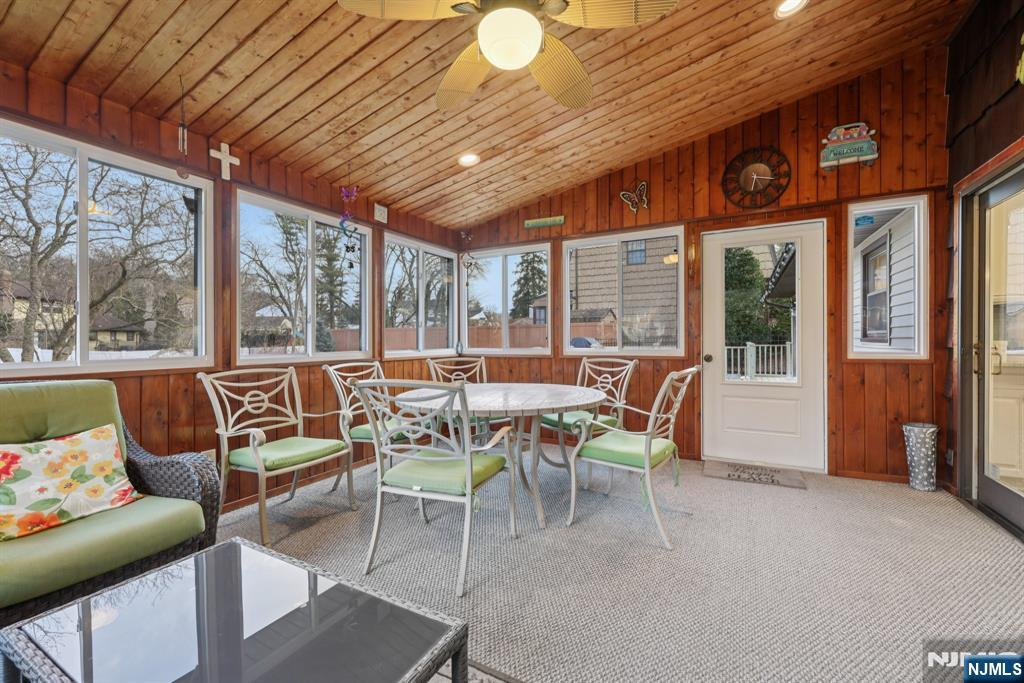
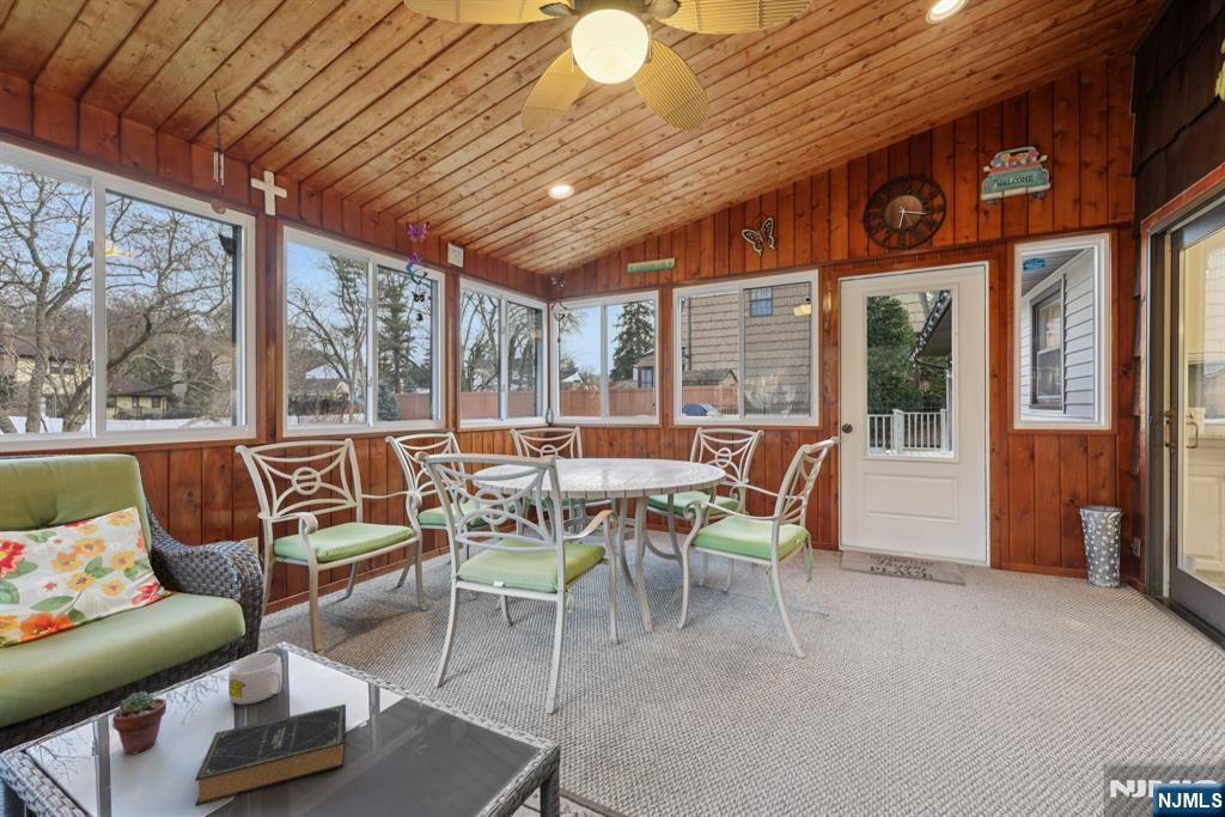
+ book [194,703,347,806]
+ potted succulent [111,690,167,756]
+ mug [227,652,284,706]
